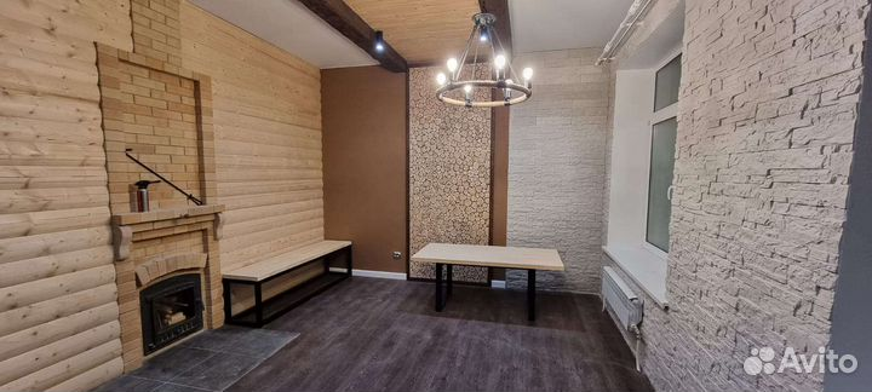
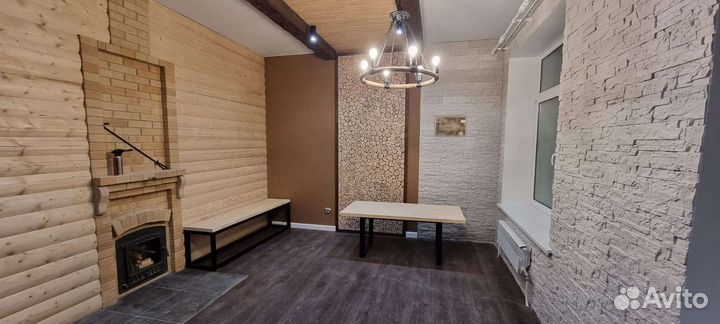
+ wall art [433,114,468,138]
